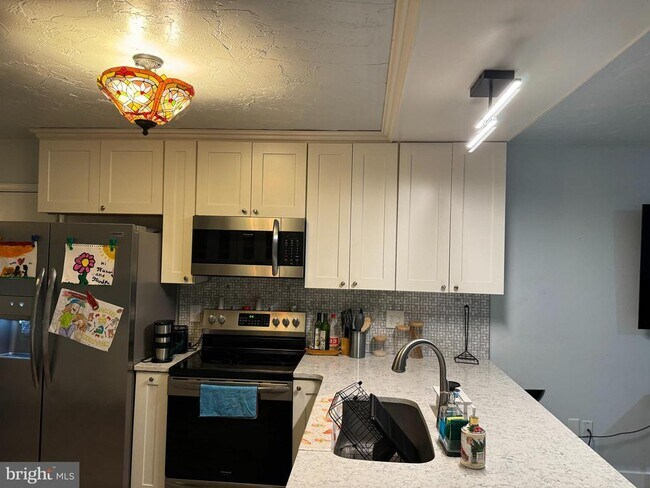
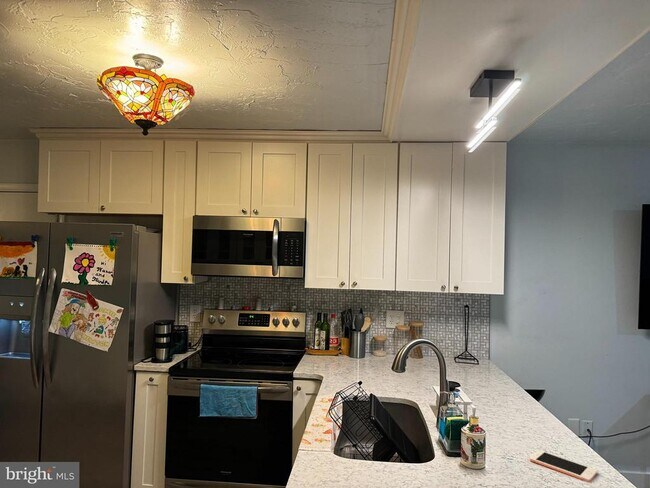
+ cell phone [529,449,598,483]
